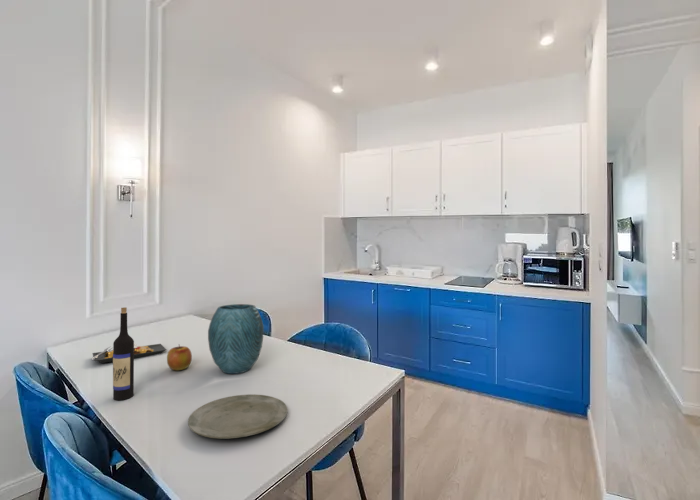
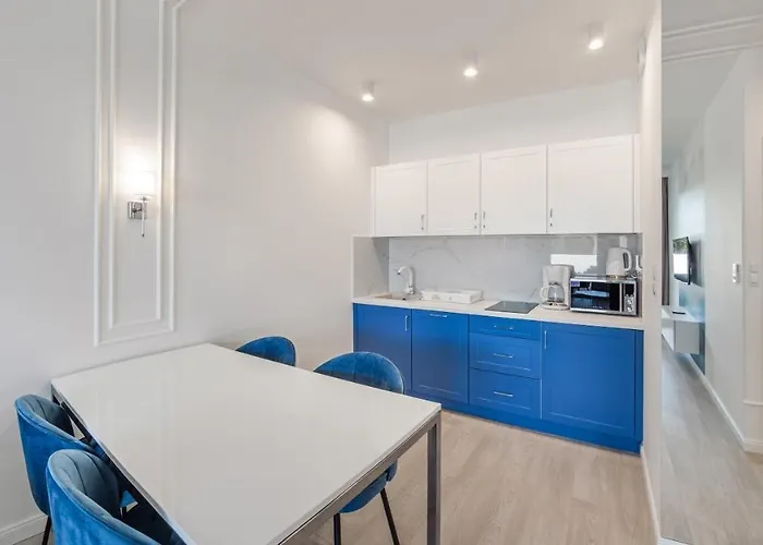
- plate [187,393,288,439]
- apple [166,344,193,371]
- plate [91,342,167,364]
- wine bottle [112,306,135,401]
- vase [207,303,265,375]
